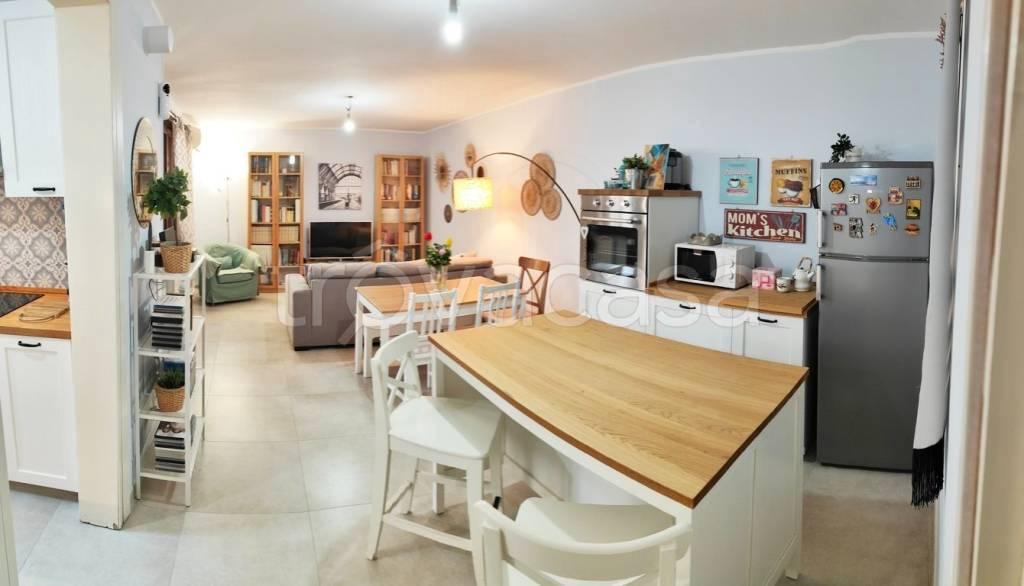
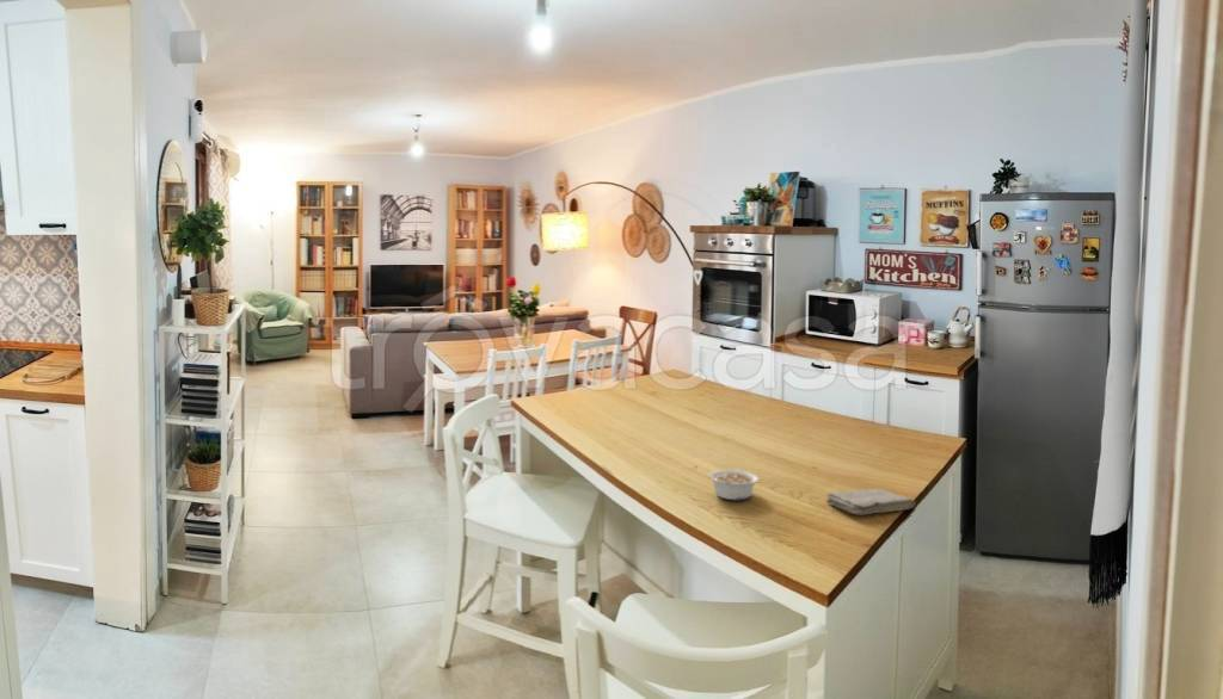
+ washcloth [825,488,916,515]
+ legume [708,469,760,501]
